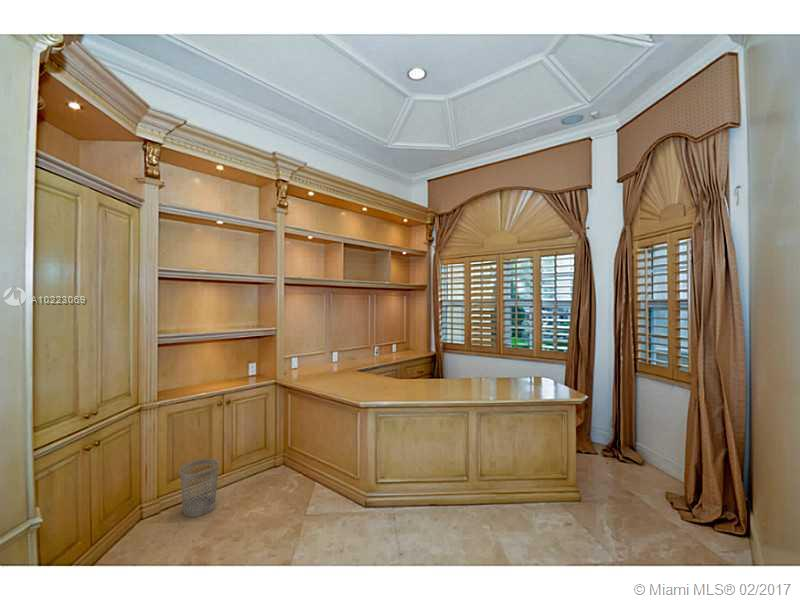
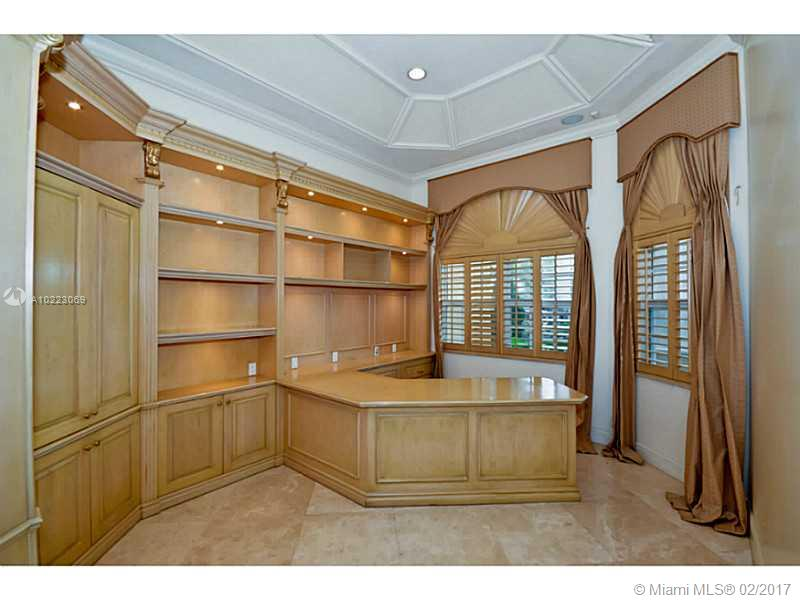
- wastebasket [179,458,220,518]
